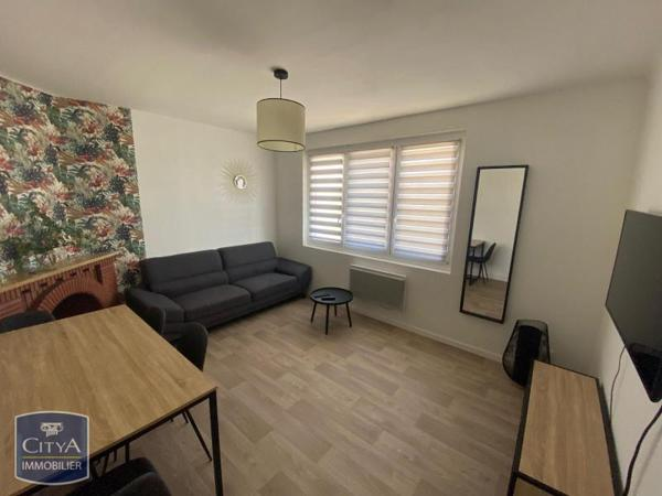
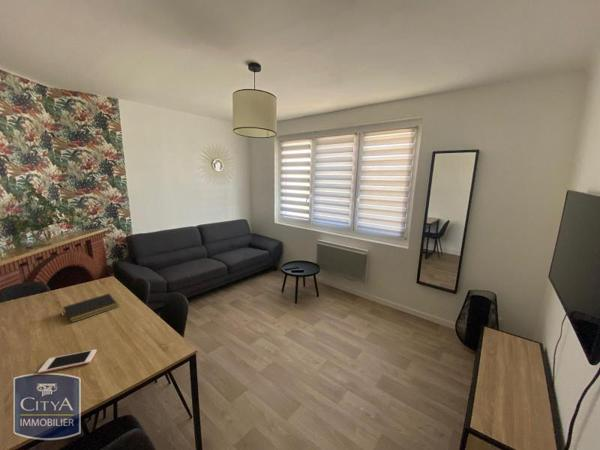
+ notepad [62,293,120,324]
+ cell phone [37,348,98,375]
